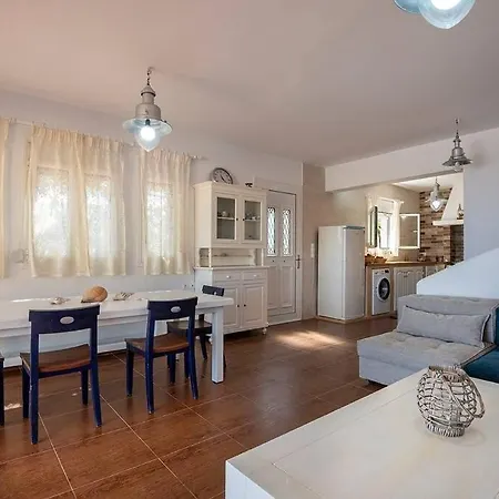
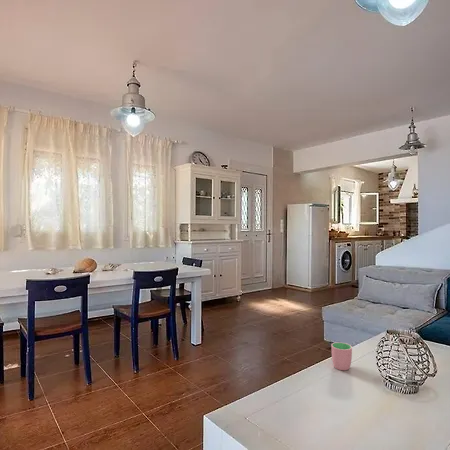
+ cup [330,341,353,371]
